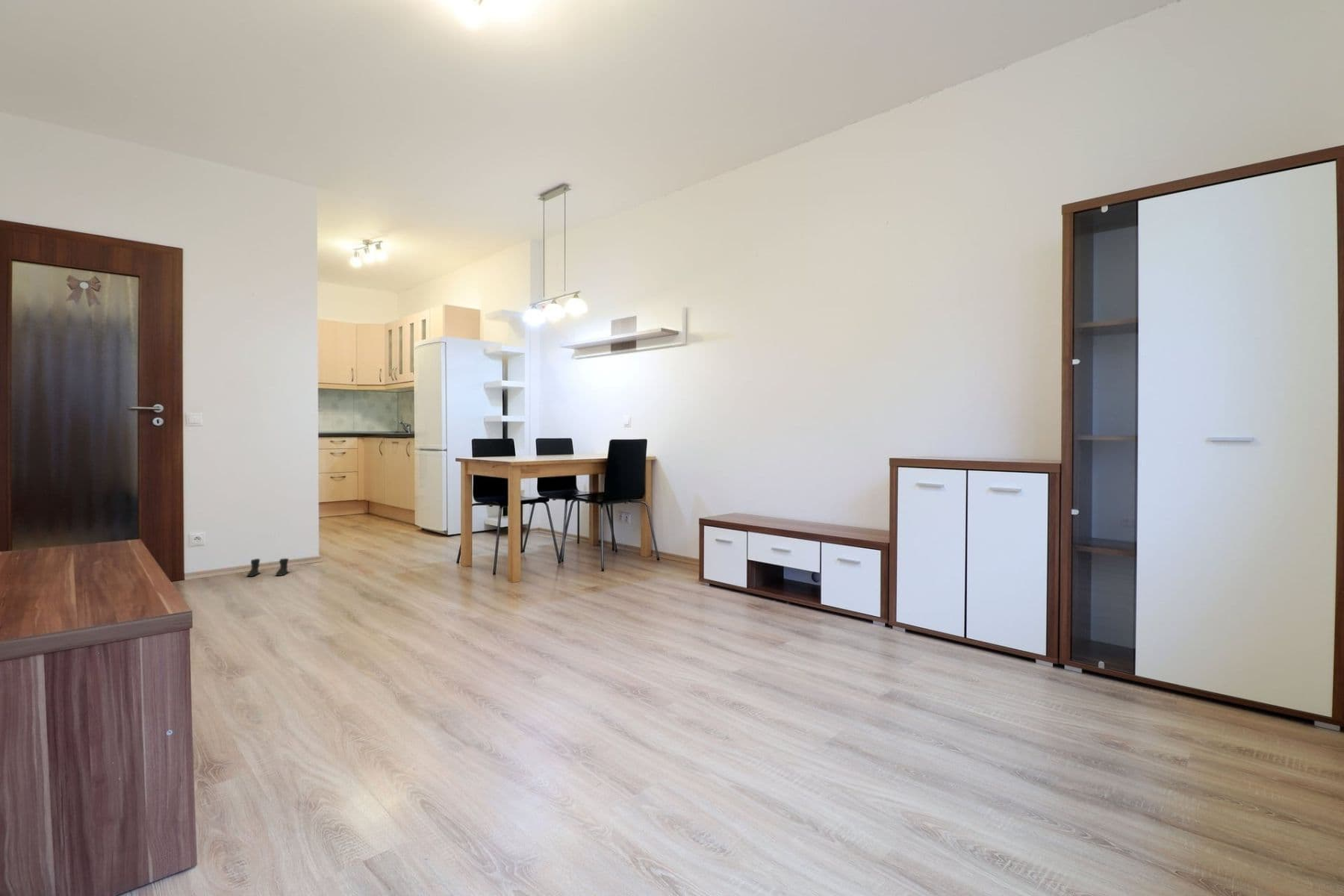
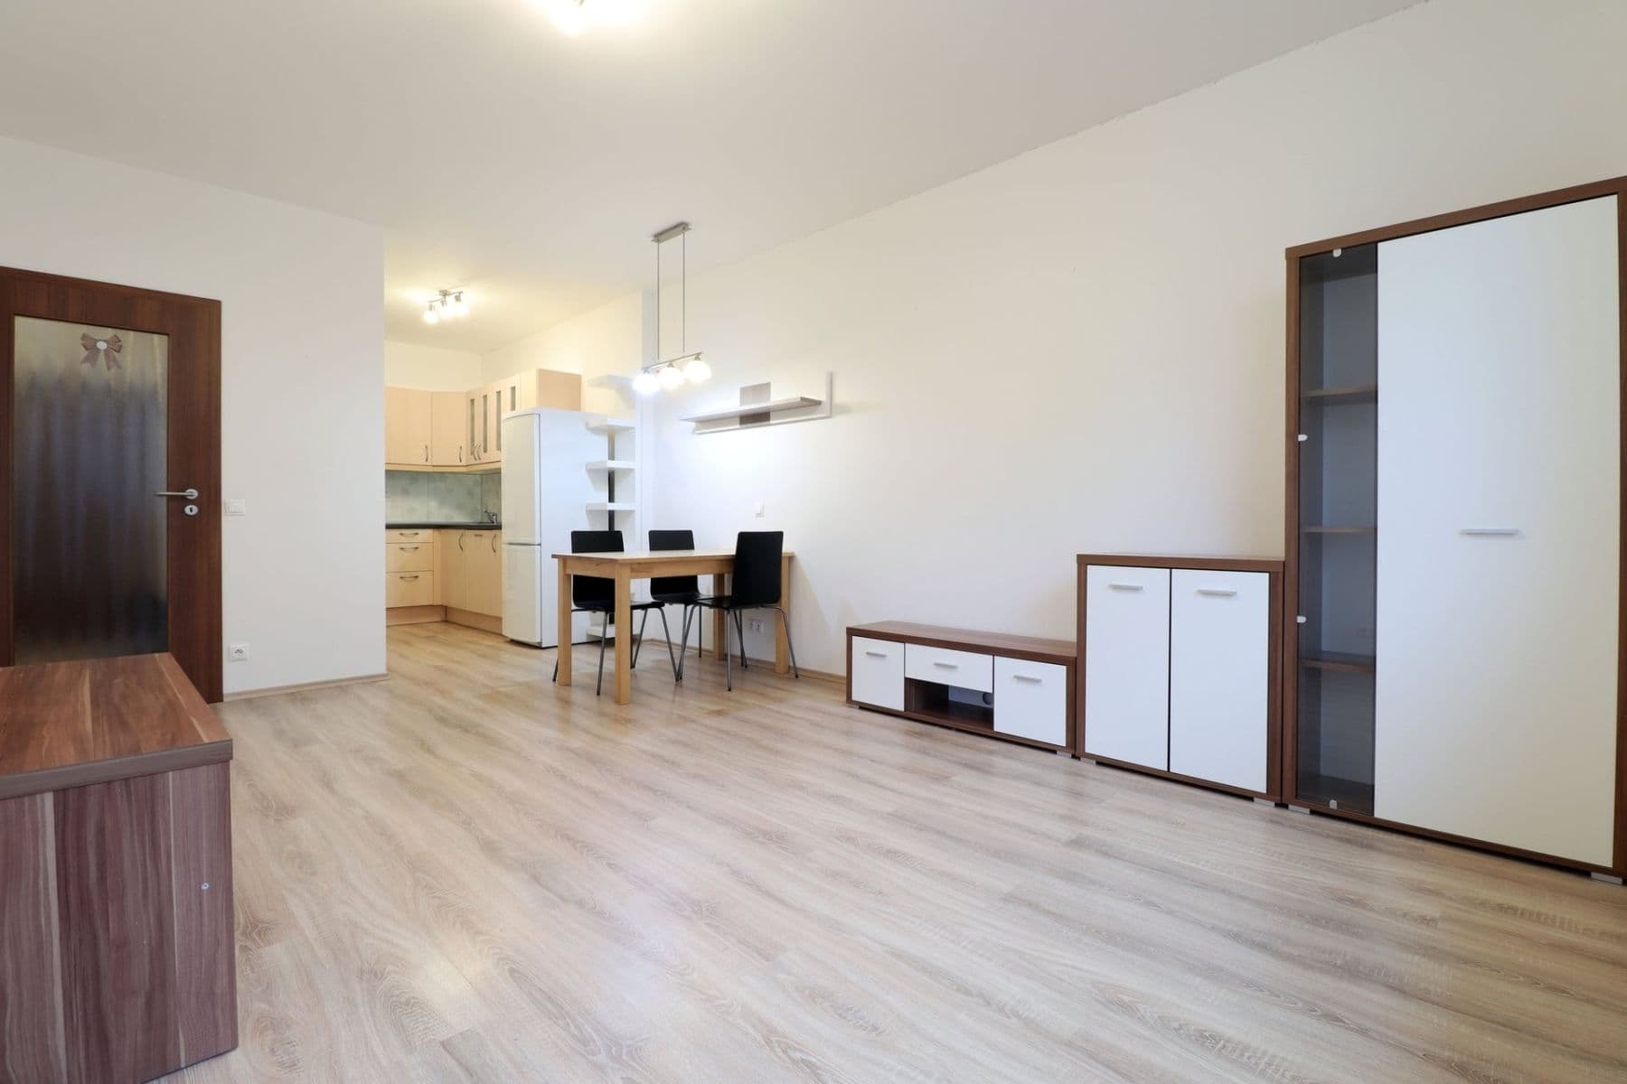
- boots [246,558,290,577]
